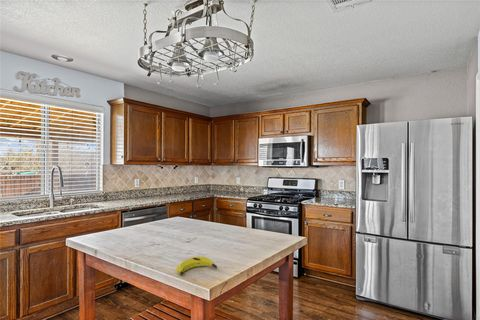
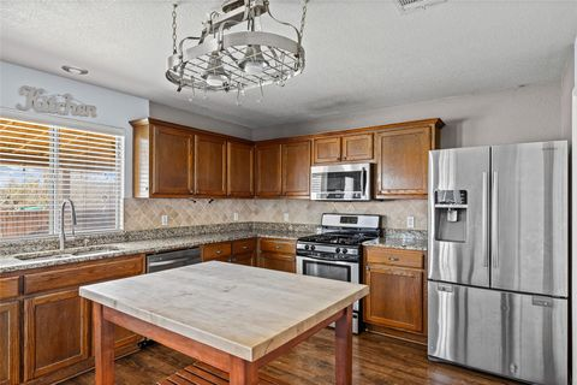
- banana [176,256,218,276]
